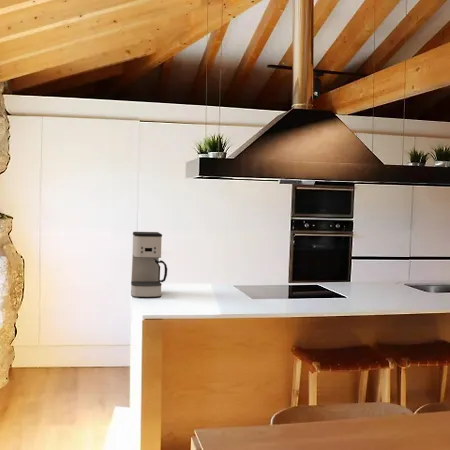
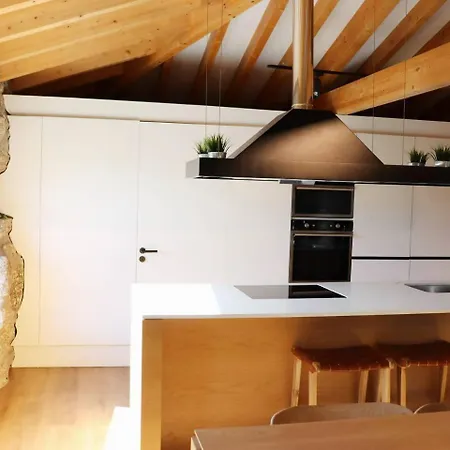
- coffee maker [130,231,168,299]
